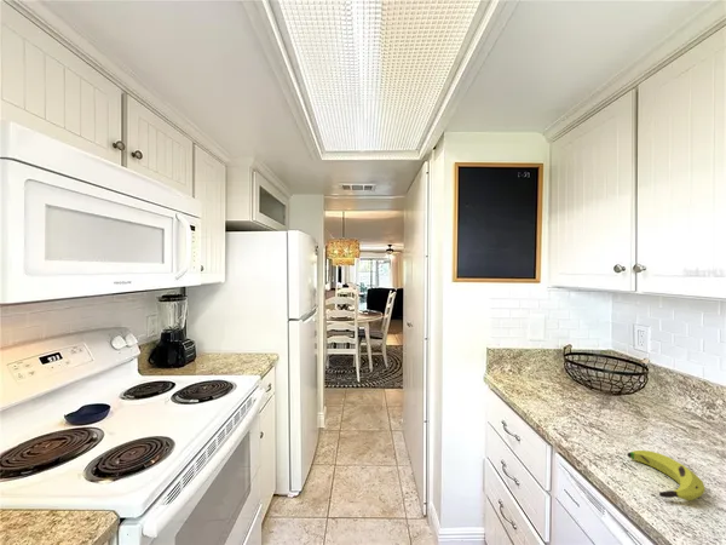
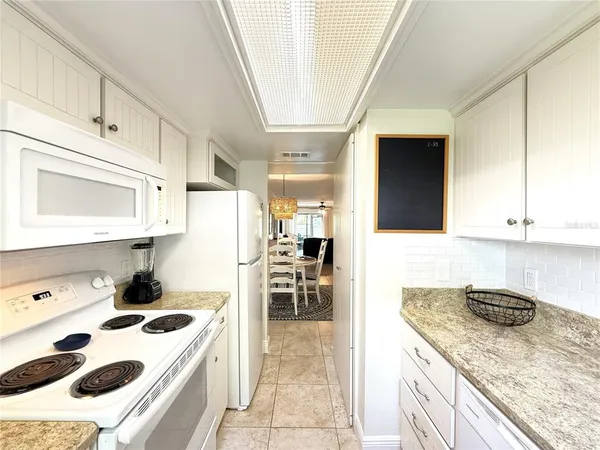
- banana [626,449,707,501]
